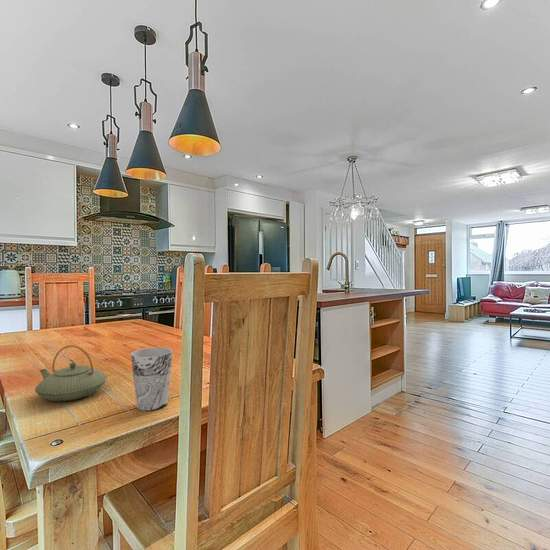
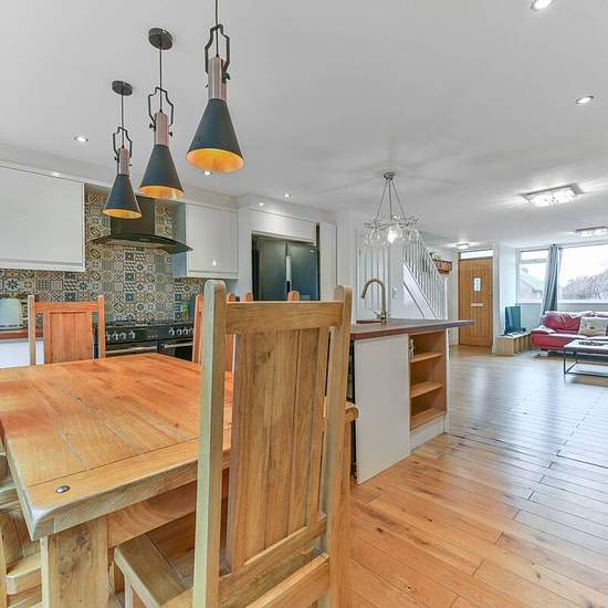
- cup [130,346,174,412]
- teapot [34,344,108,402]
